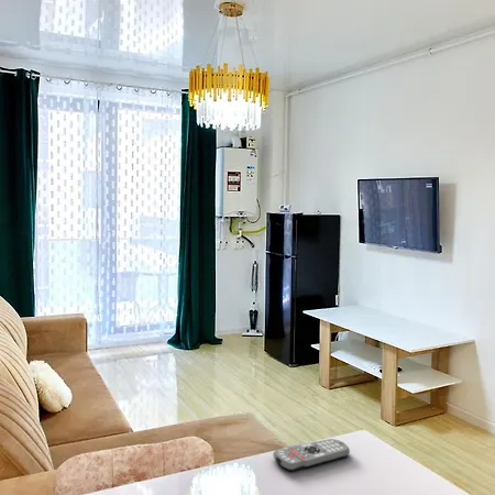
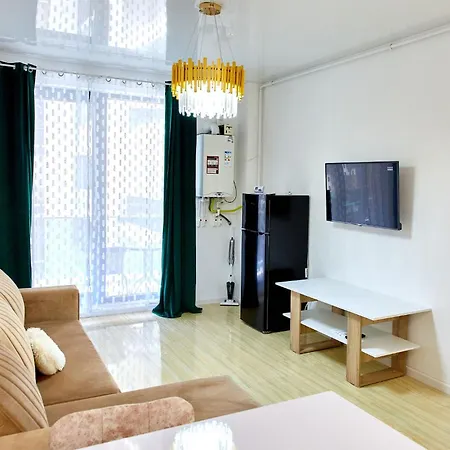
- remote control [272,438,351,472]
